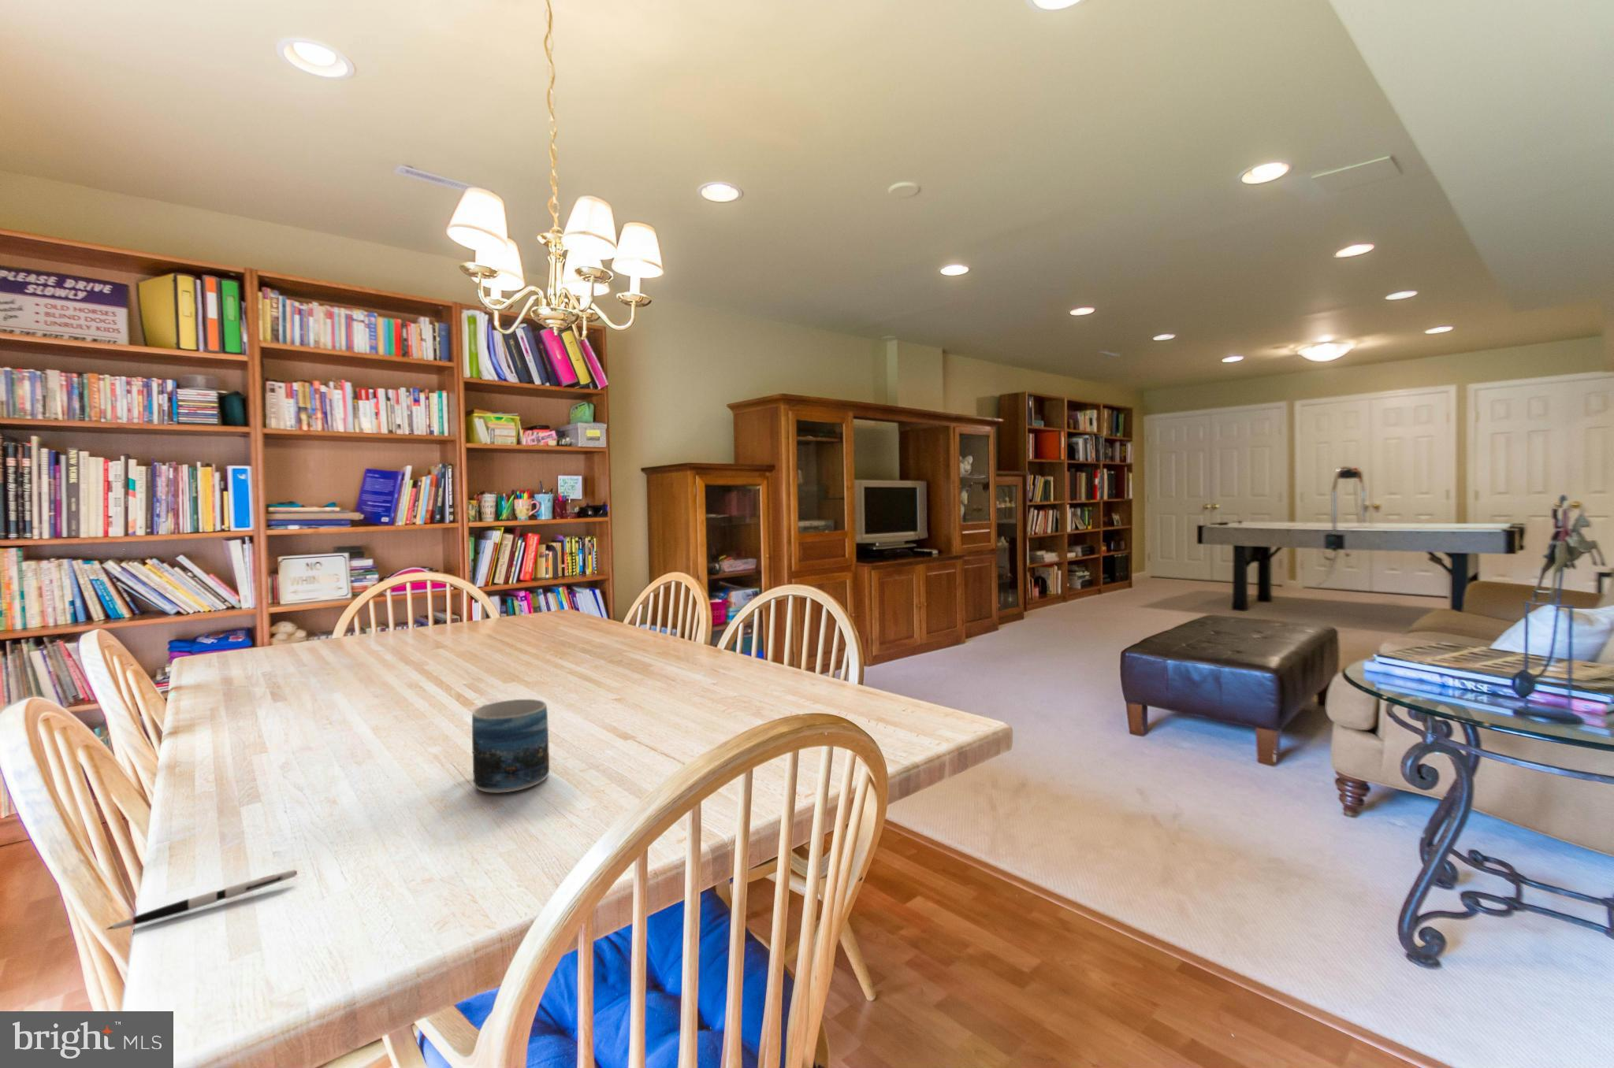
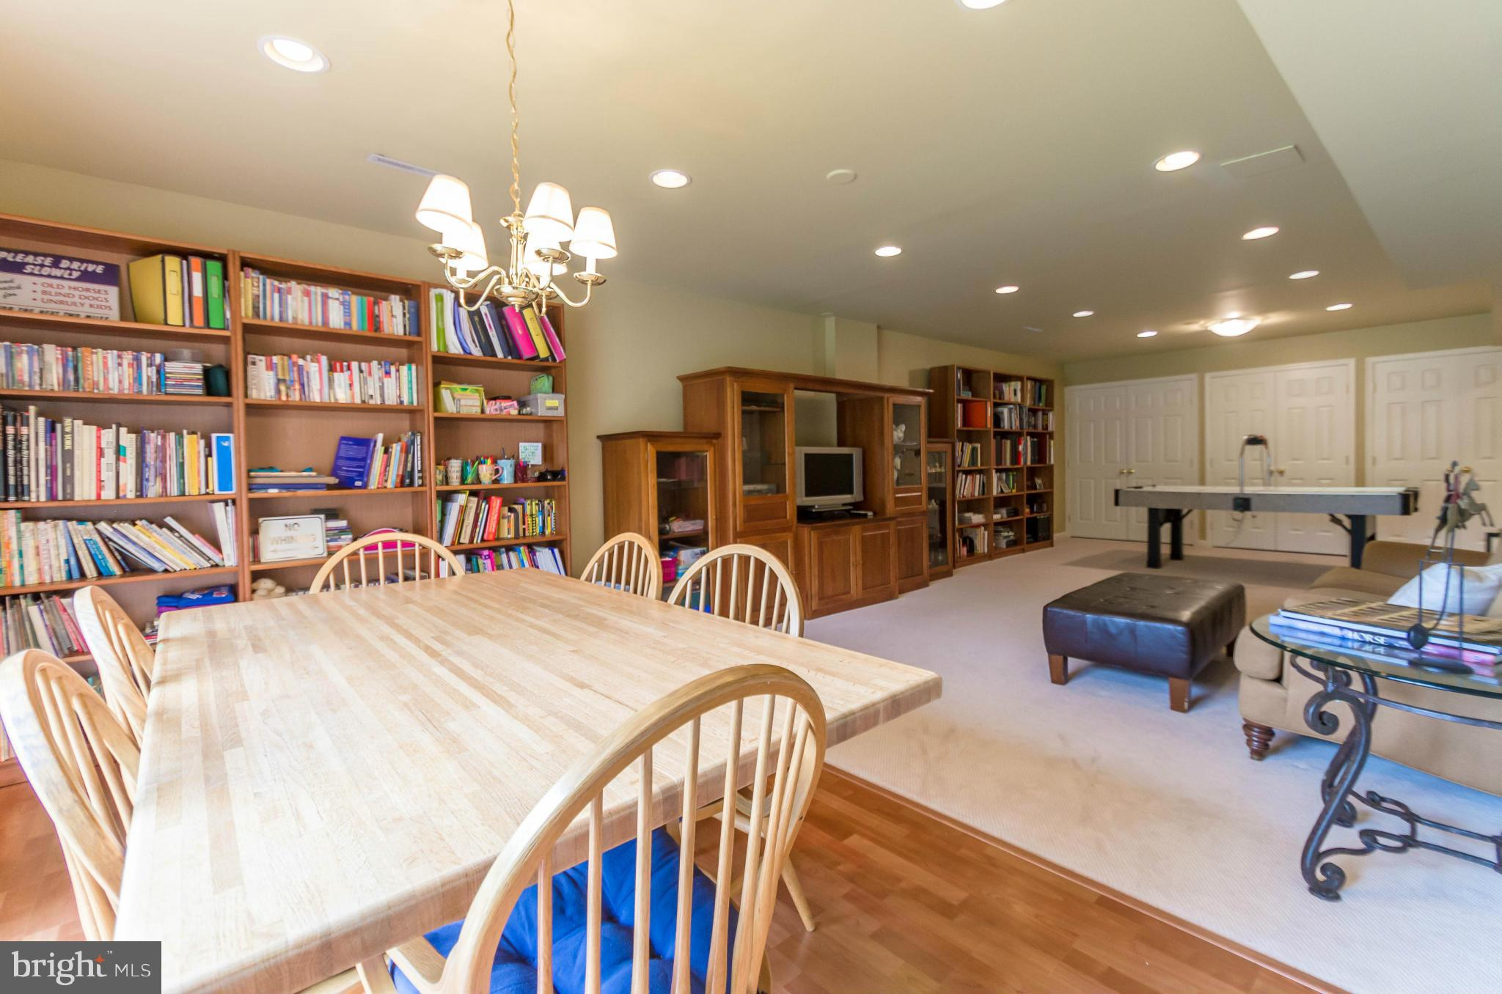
- pen [106,869,298,930]
- mug [471,698,550,794]
